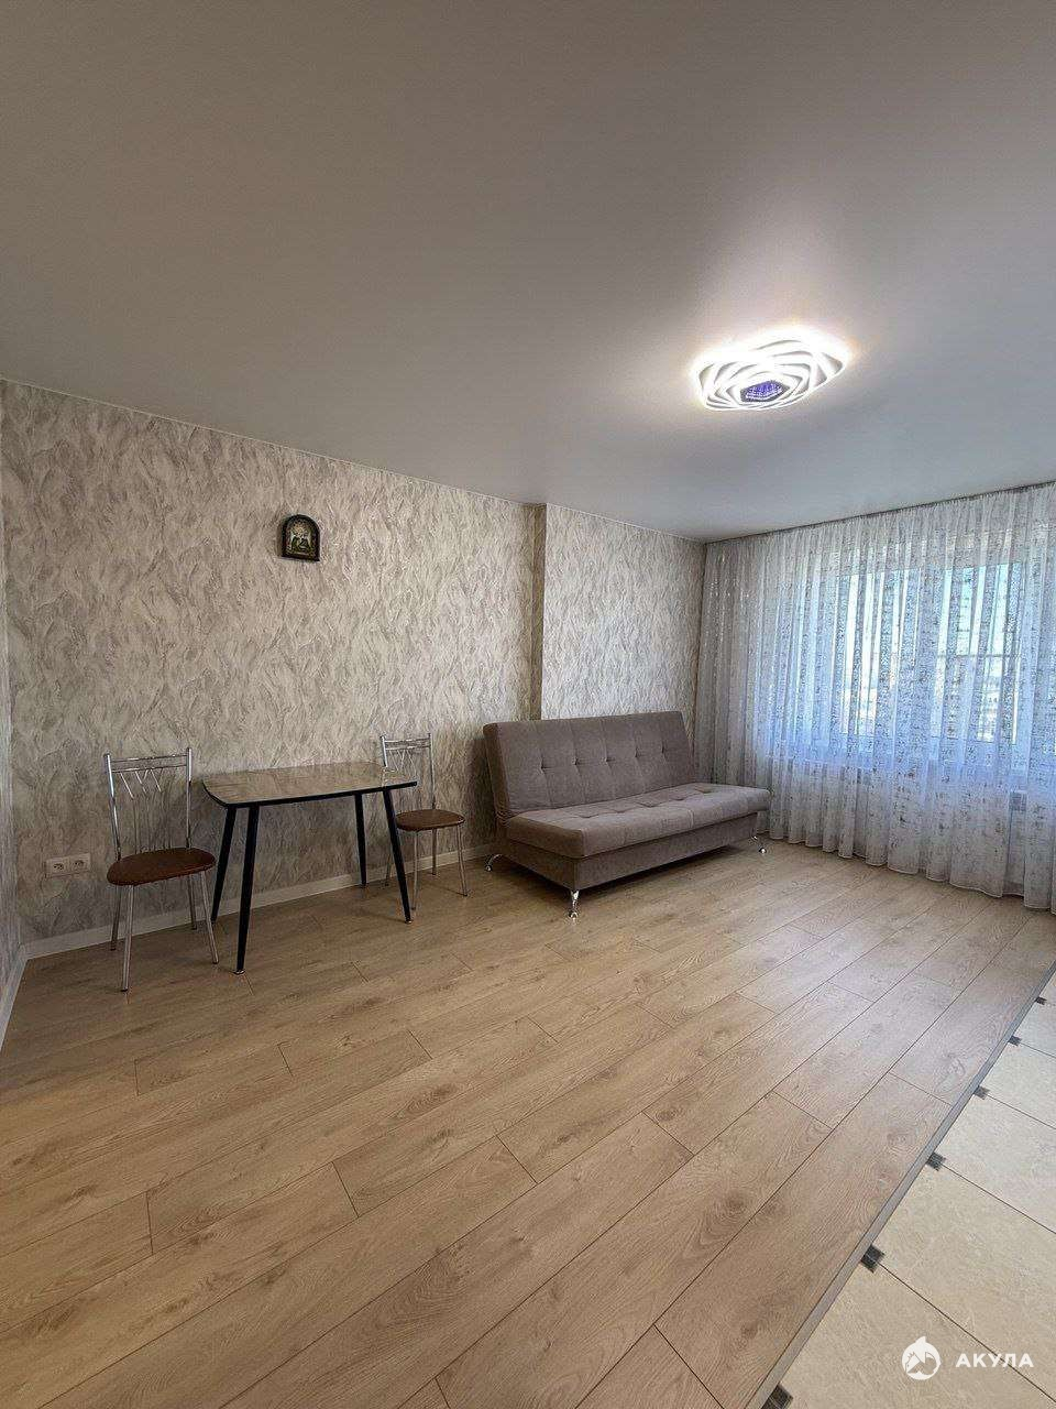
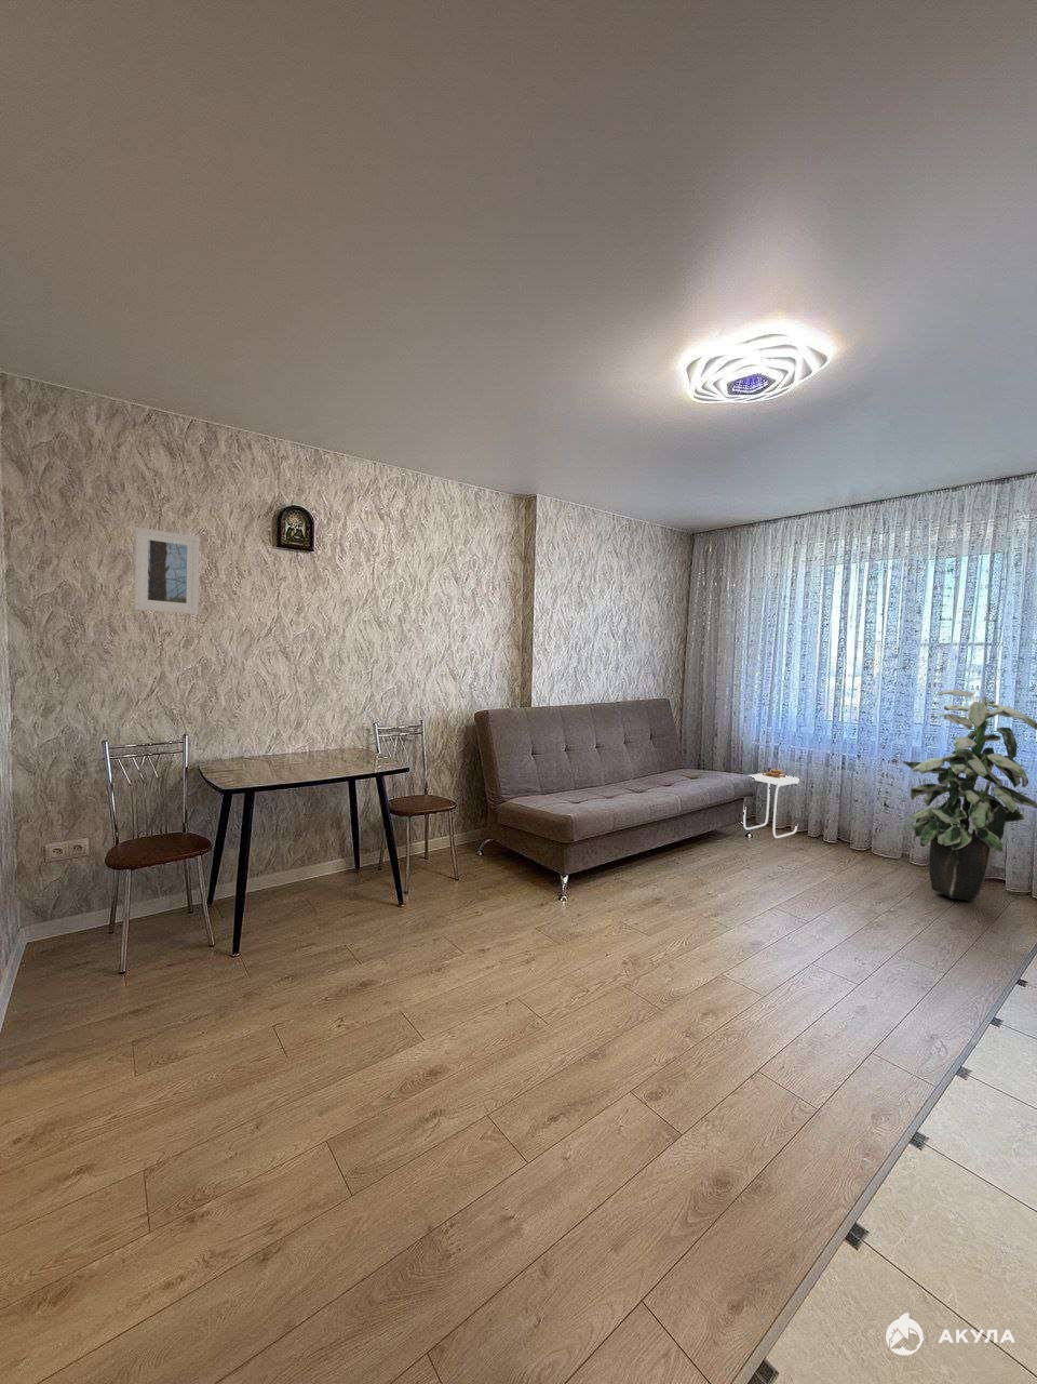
+ indoor plant [902,689,1037,901]
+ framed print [134,526,199,616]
+ side table [742,766,801,839]
